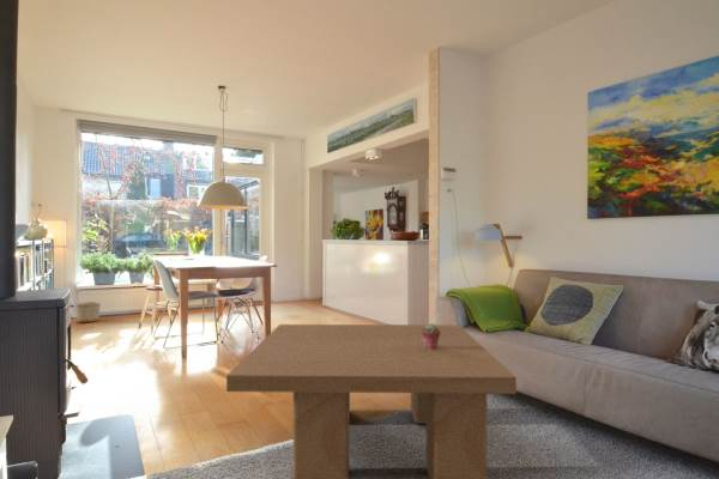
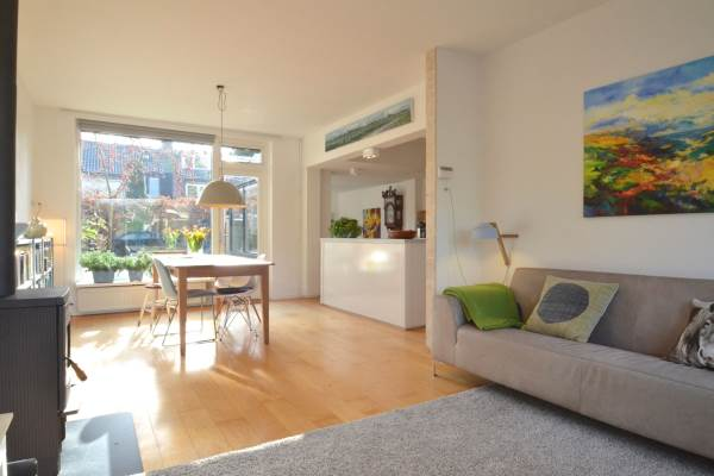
- coffee table [225,323,518,479]
- potted succulent [421,322,441,350]
- planter [74,301,102,323]
